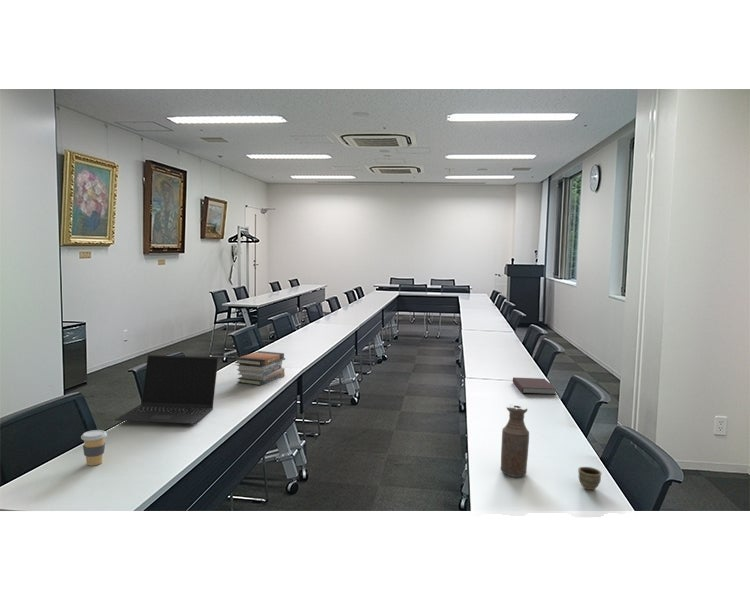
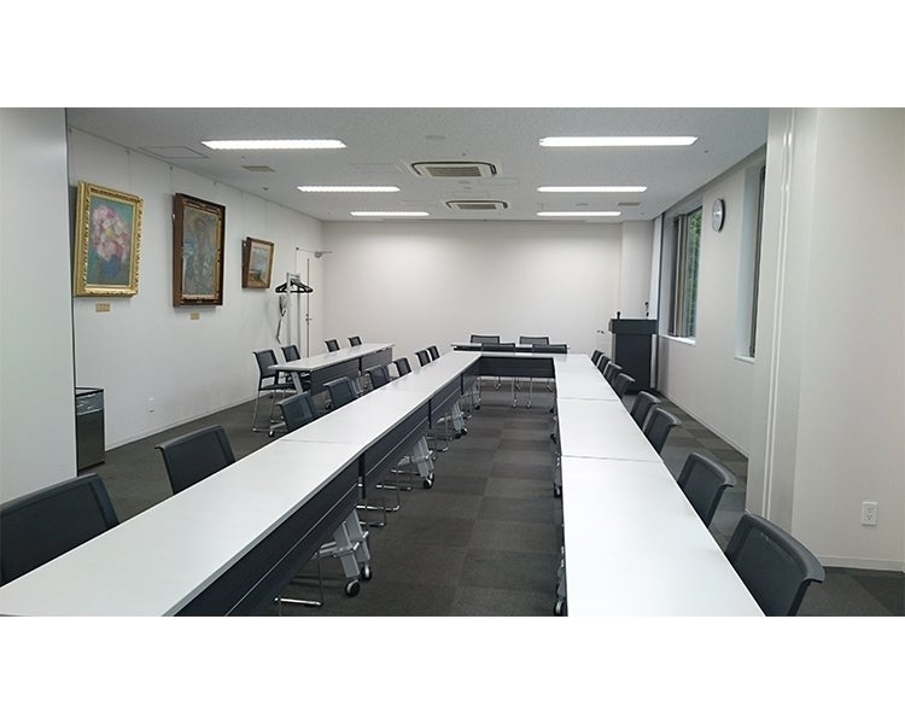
- cup [577,466,603,491]
- bottle [499,404,530,478]
- book stack [234,350,286,386]
- coffee cup [80,429,108,466]
- laptop [114,354,219,425]
- notebook [512,376,557,395]
